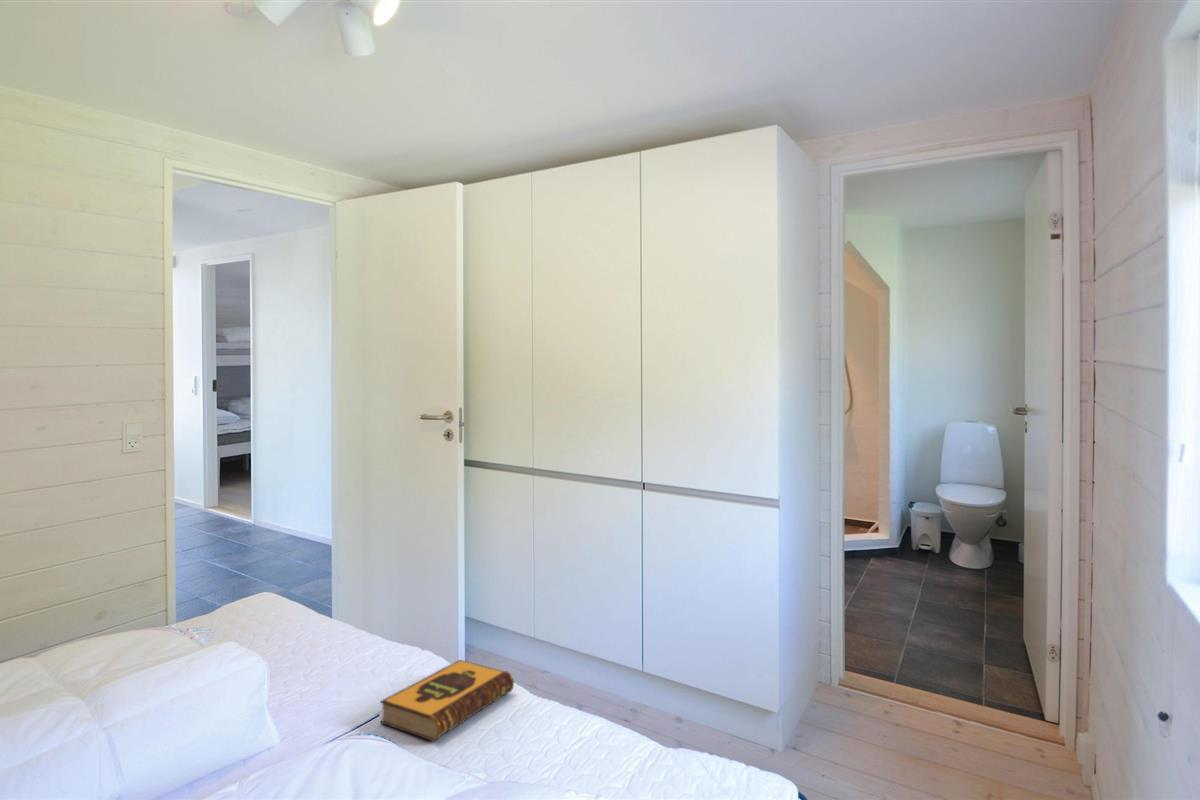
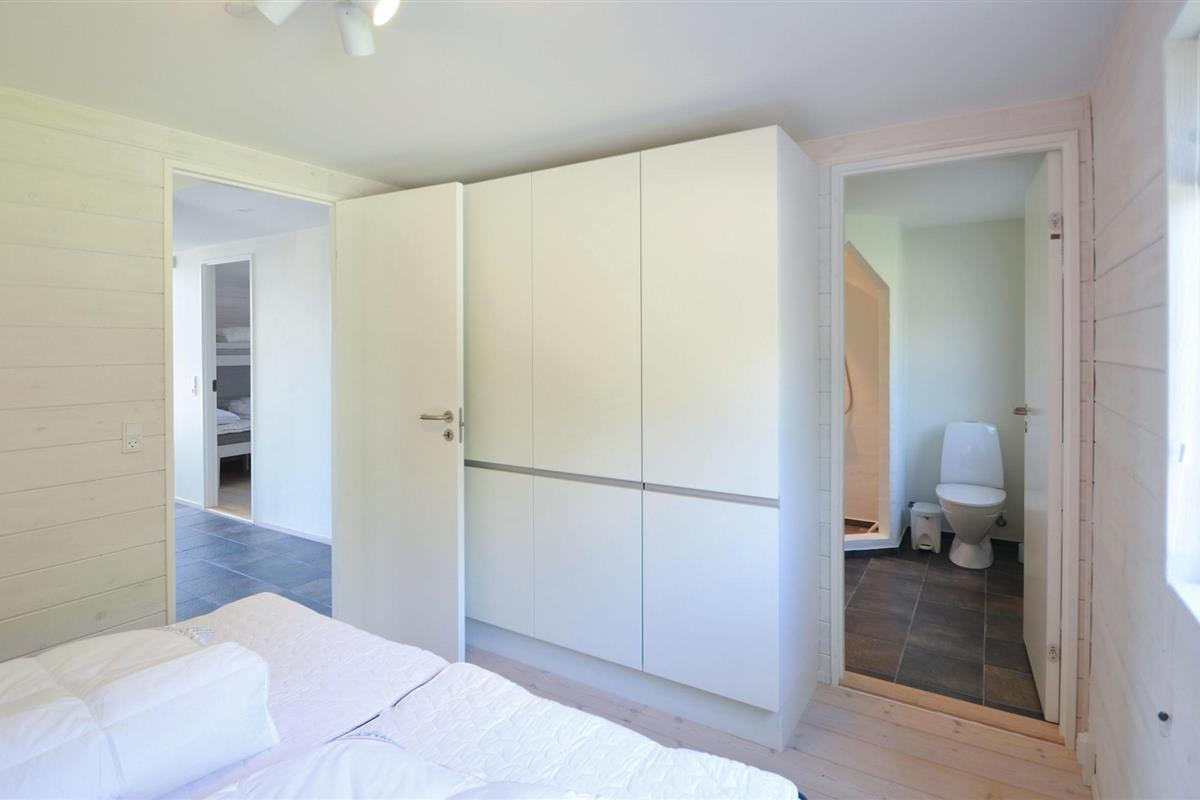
- hardback book [379,659,515,742]
